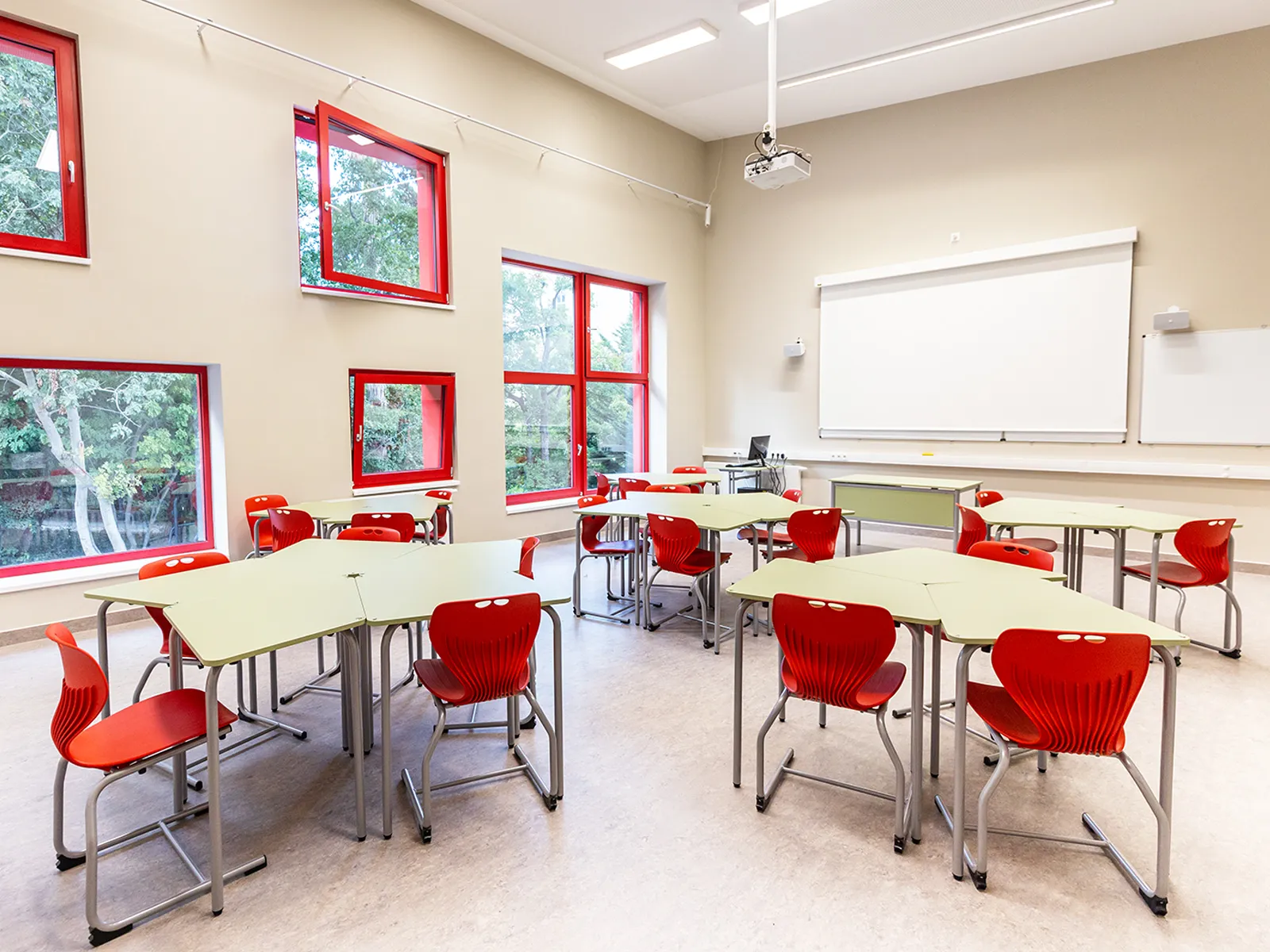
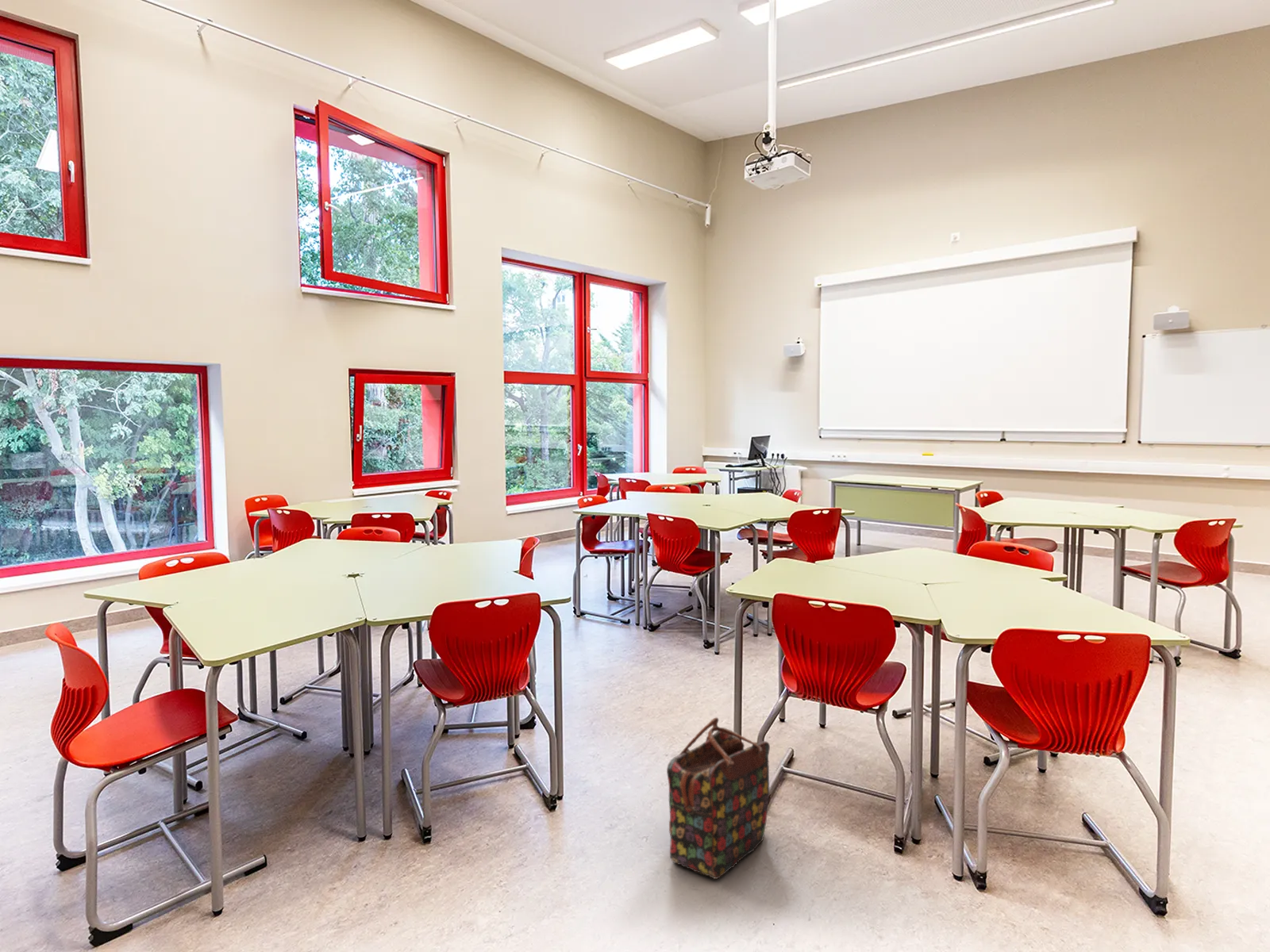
+ backpack [666,716,771,880]
